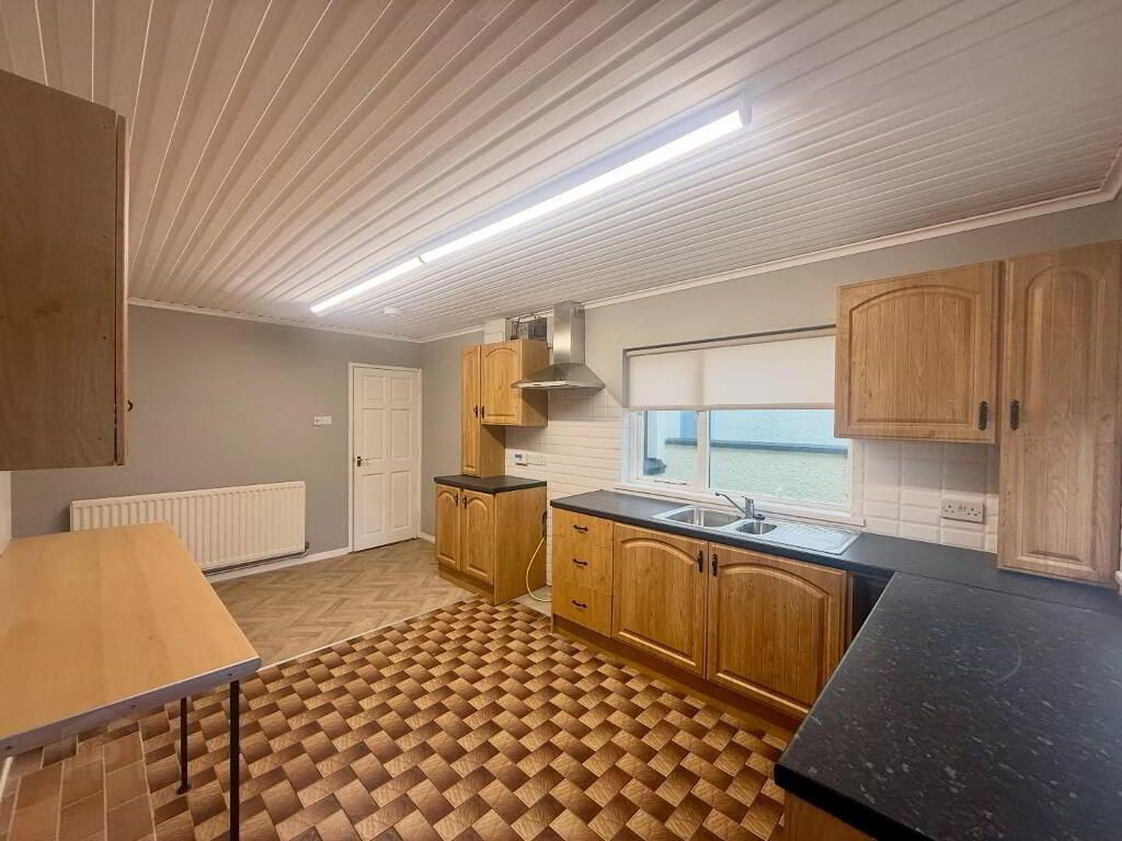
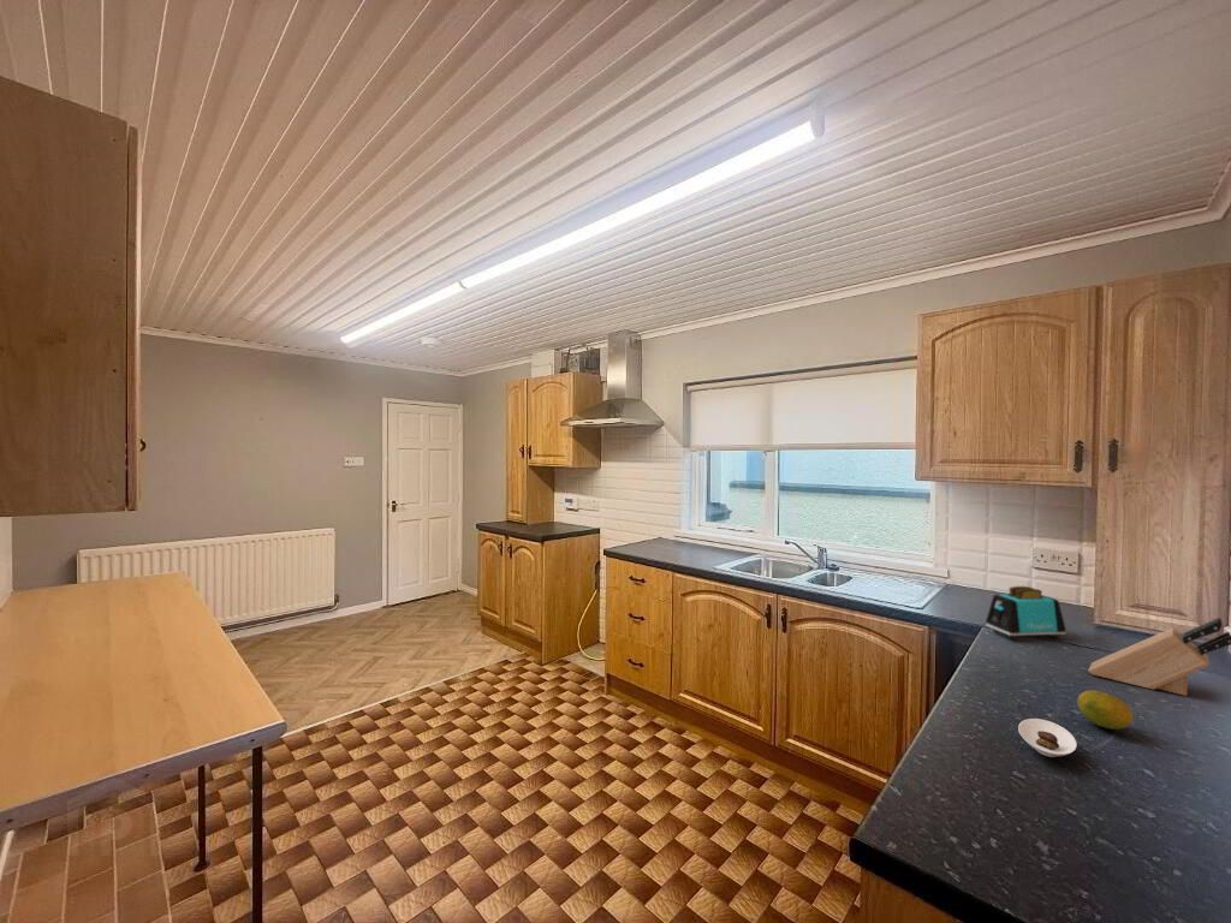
+ saucer [1017,717,1078,758]
+ toaster [985,585,1068,641]
+ fruit [1076,689,1134,731]
+ knife block [1087,617,1231,697]
